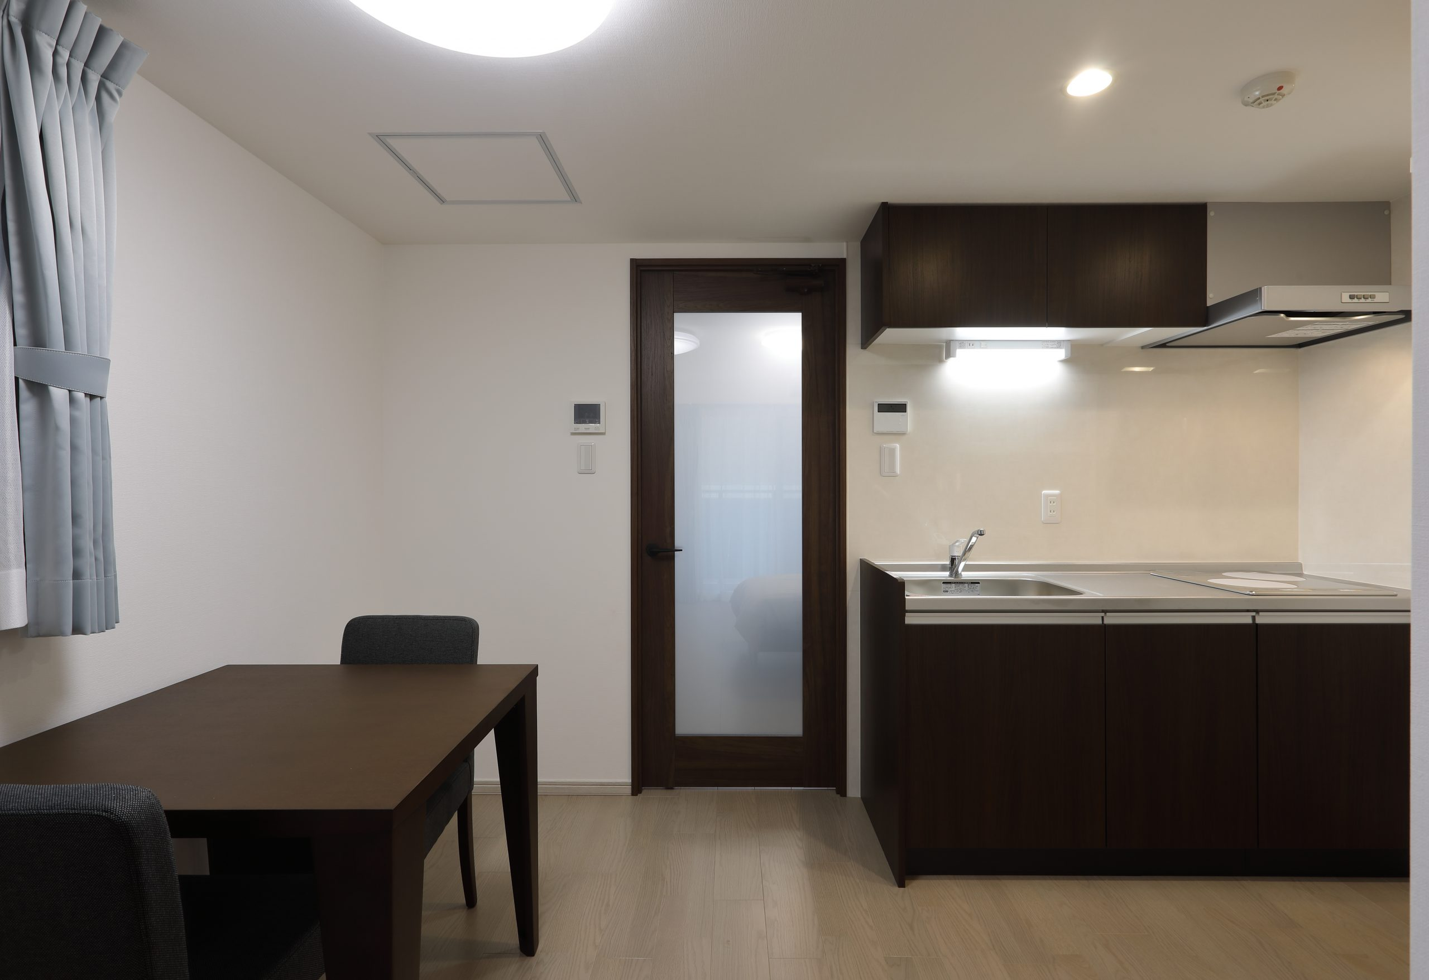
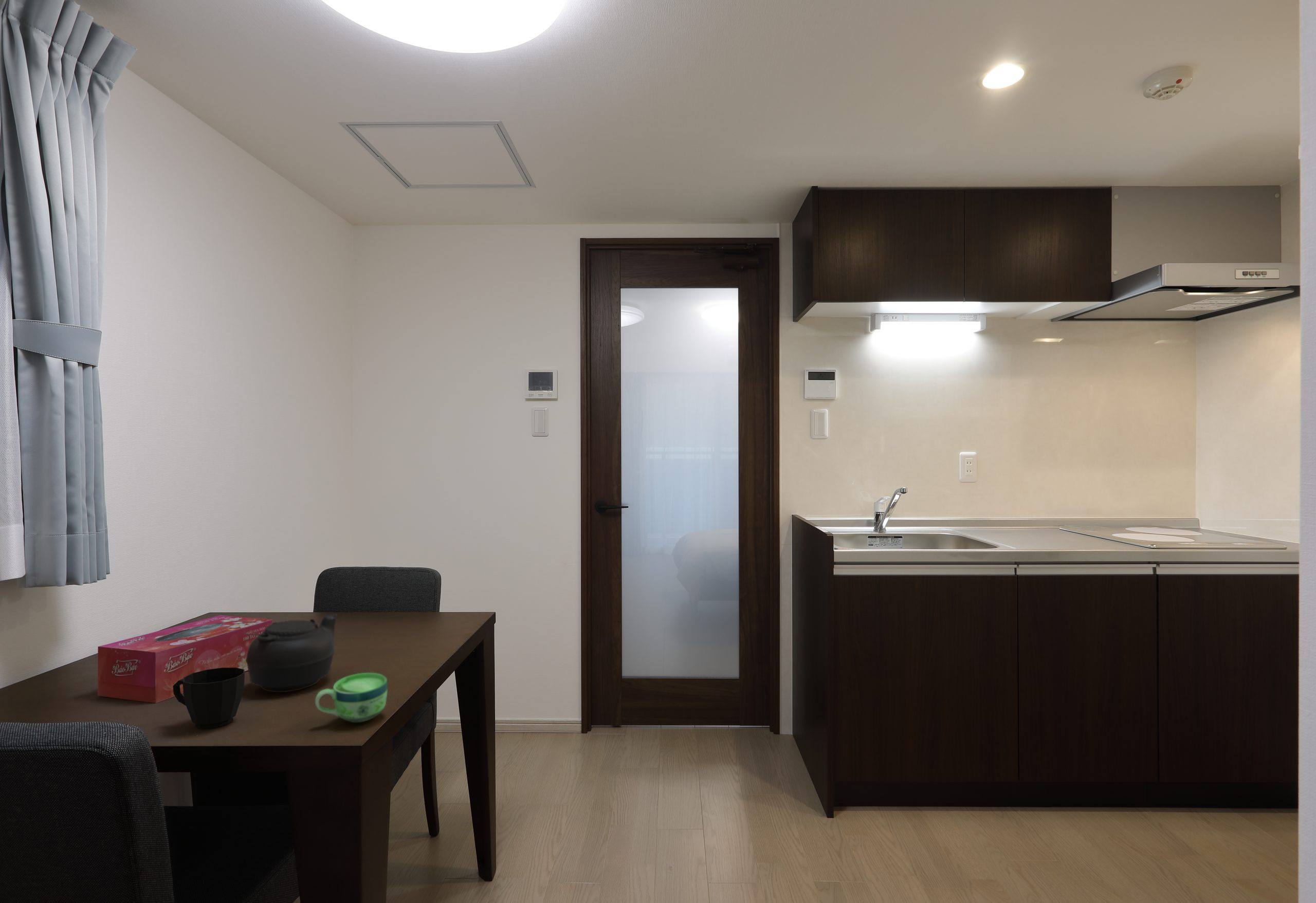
+ cup [173,668,245,729]
+ tissue box [97,615,272,704]
+ teapot [245,614,338,693]
+ cup [315,672,388,723]
